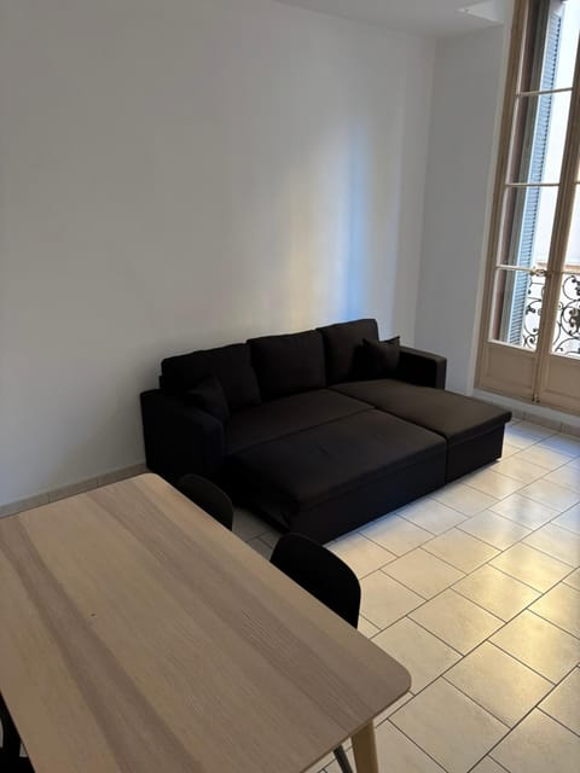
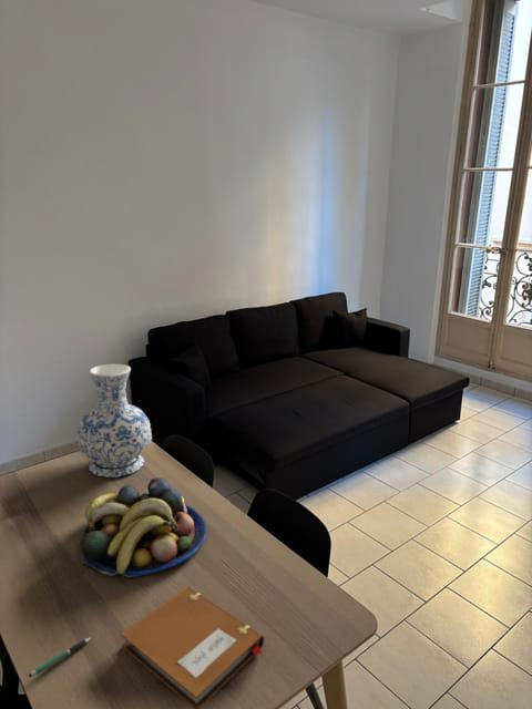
+ notebook [120,586,265,709]
+ vase [76,363,153,479]
+ fruit bowl [80,476,208,578]
+ pen [28,637,92,678]
